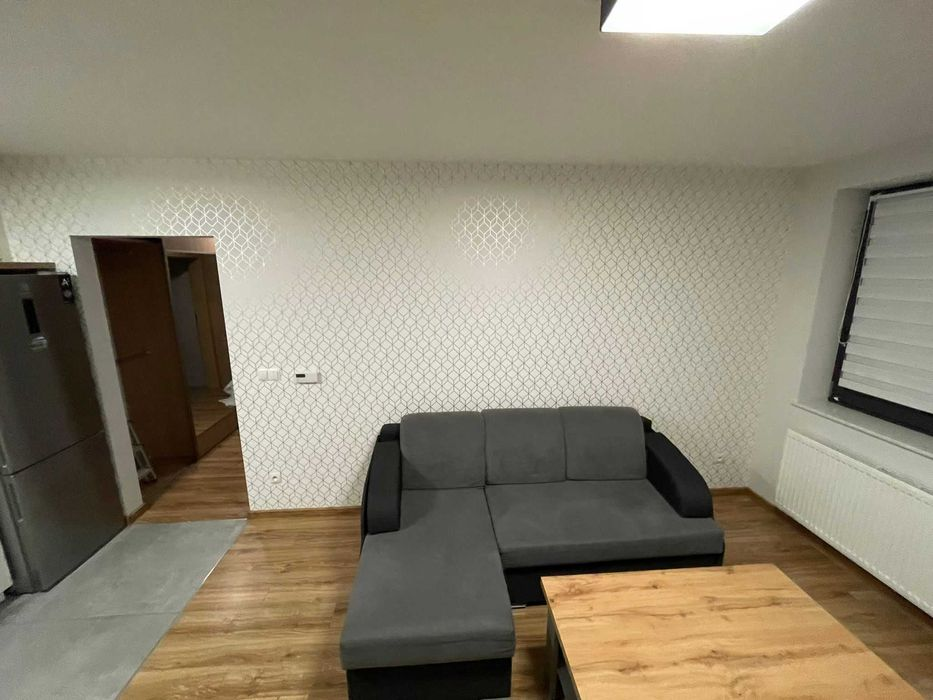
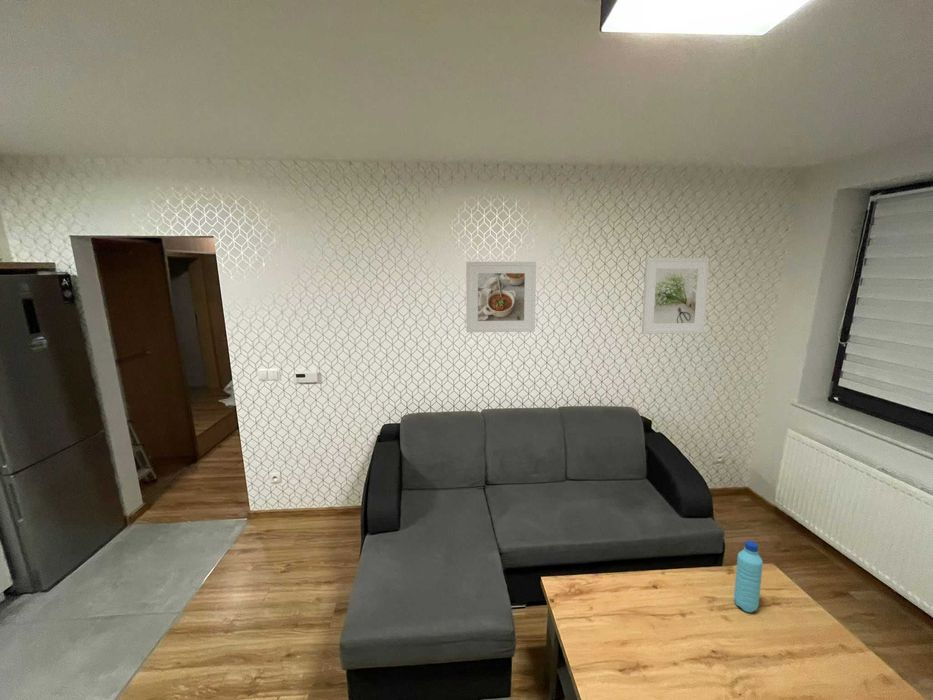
+ water bottle [733,540,764,613]
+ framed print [641,257,710,335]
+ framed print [465,261,537,333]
